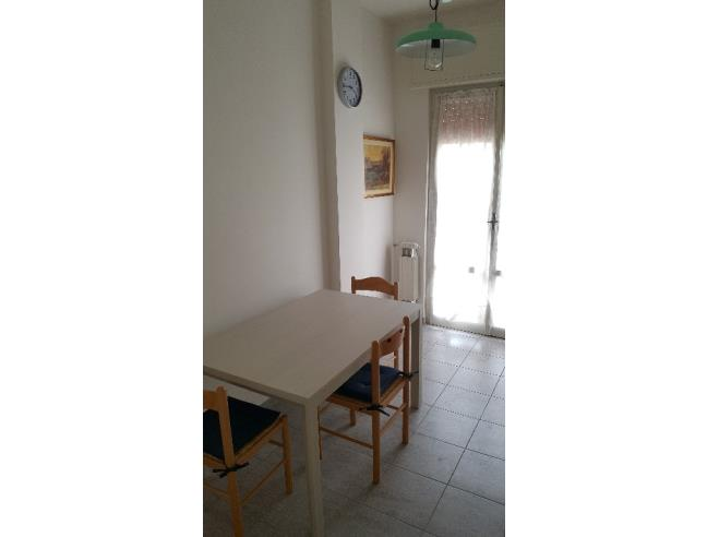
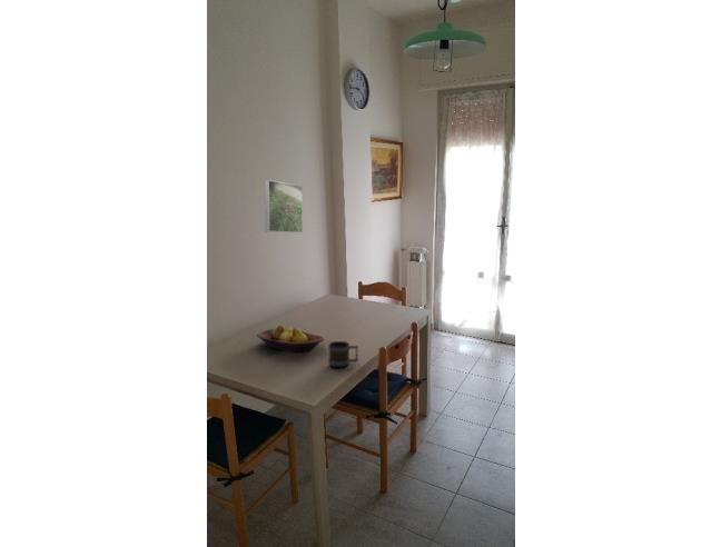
+ fruit bowl [256,324,325,354]
+ mug [327,340,359,368]
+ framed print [264,179,304,235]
